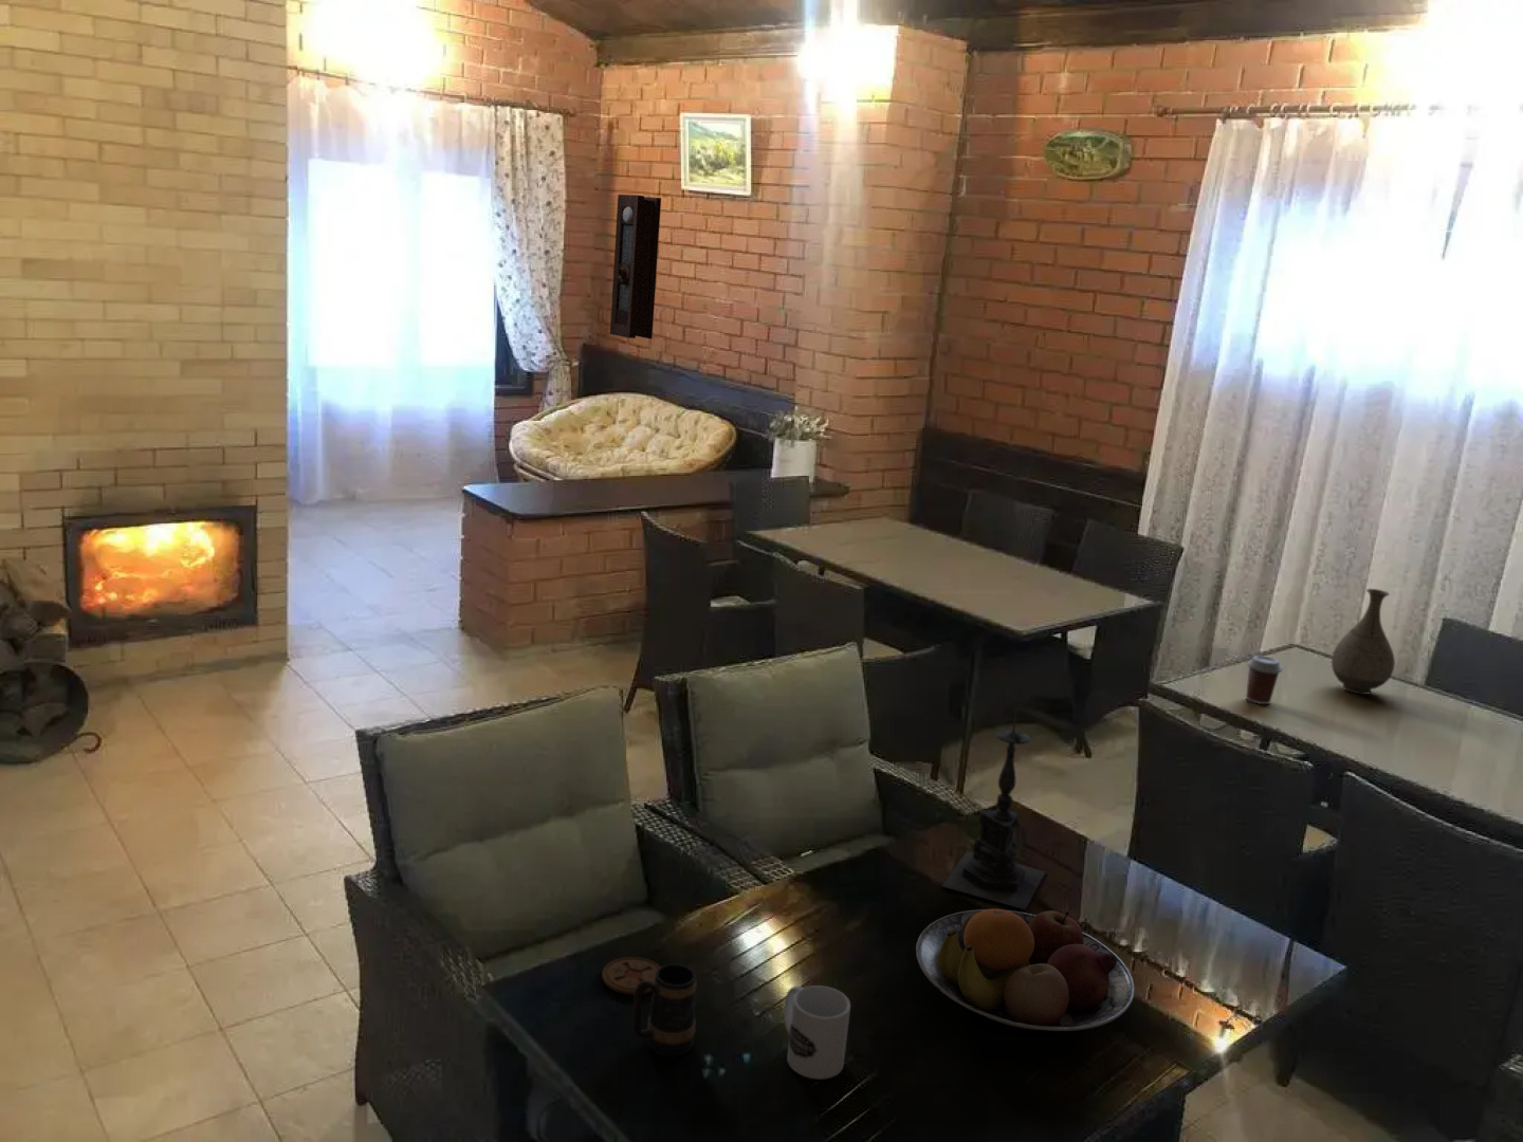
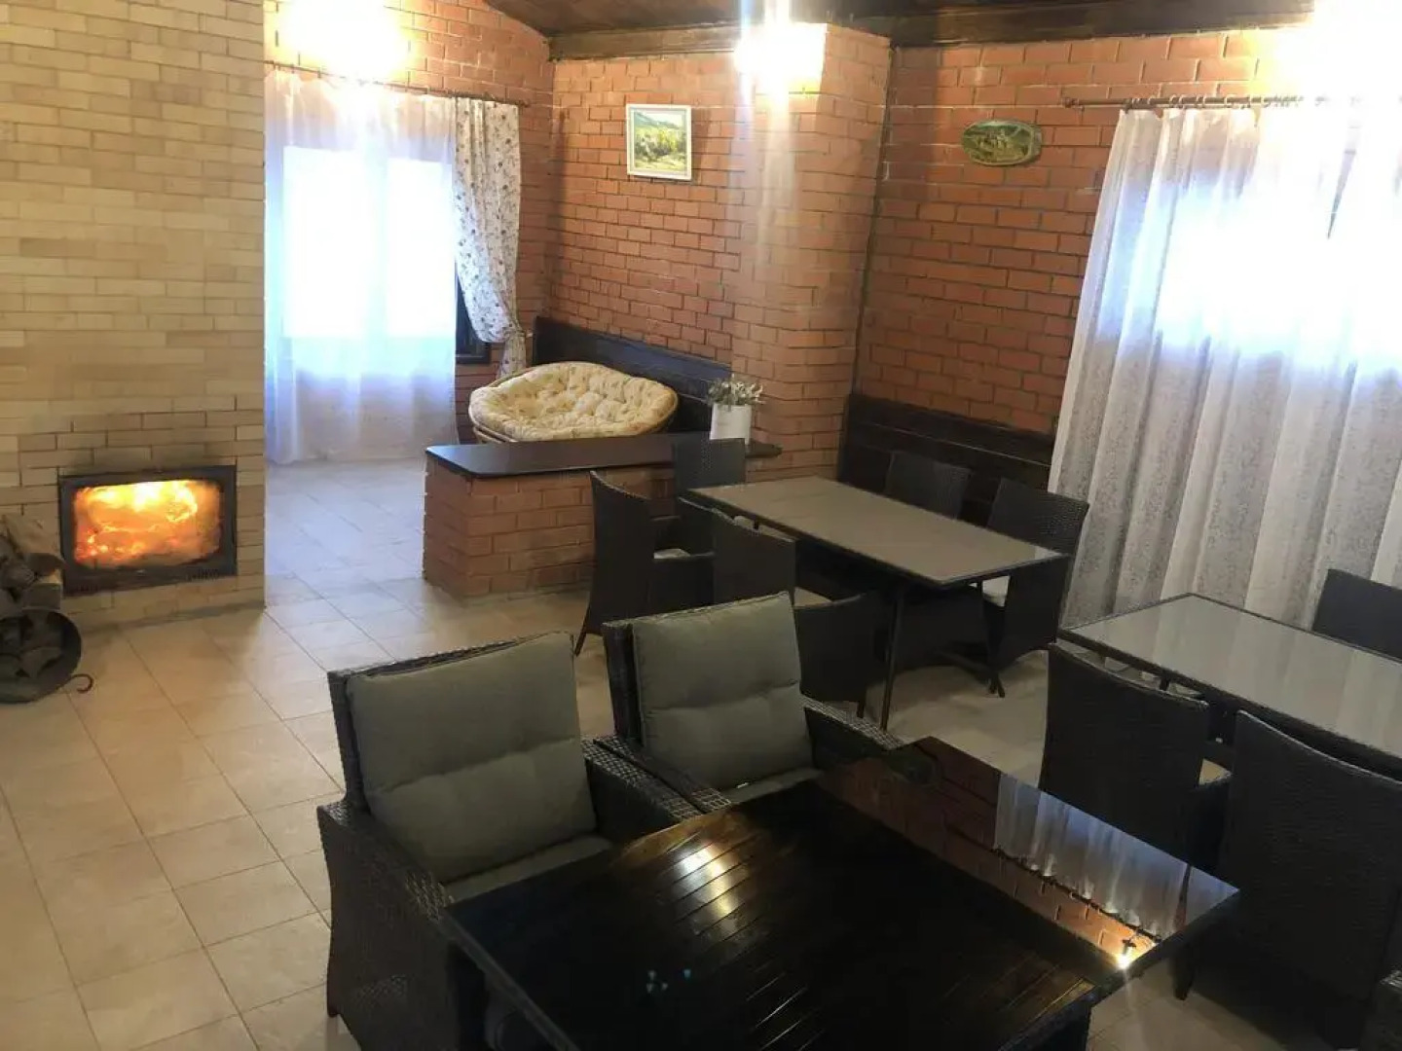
- coaster [601,956,661,996]
- mug [632,963,697,1058]
- candle holder [940,709,1047,910]
- coffee cup [1245,655,1283,705]
- mug [783,985,851,1081]
- pendulum clock [609,193,662,339]
- vase [1330,588,1396,696]
- fruit bowl [915,908,1134,1032]
